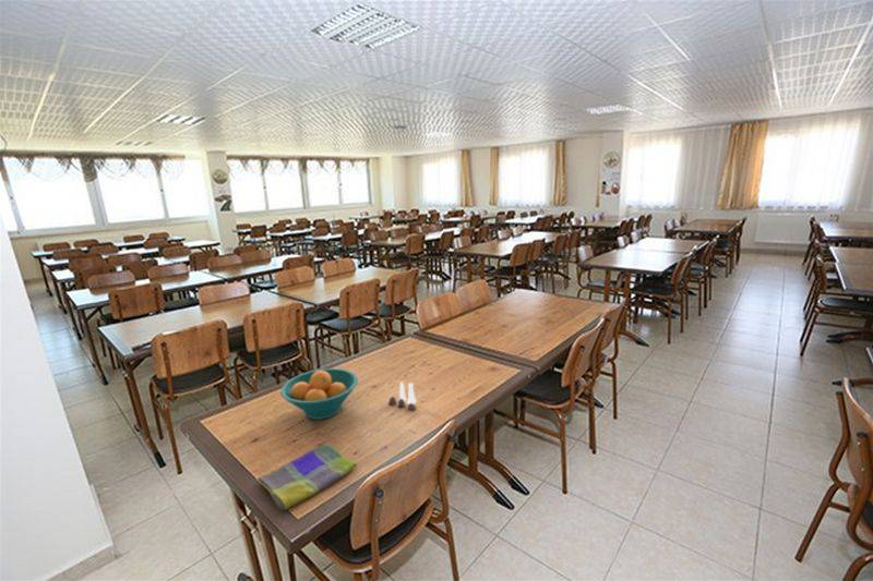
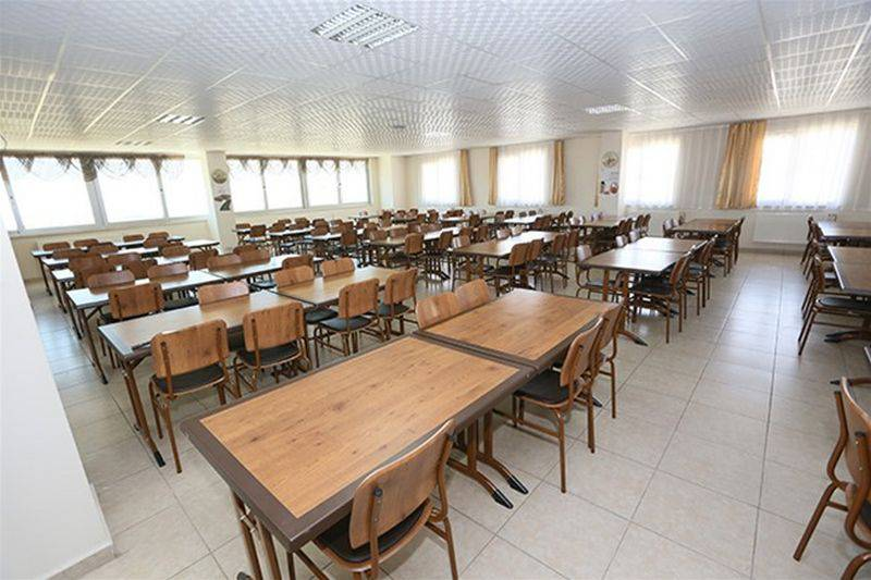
- dish towel [255,441,358,511]
- salt and pepper shaker set [387,380,418,411]
- fruit bowl [279,367,359,421]
